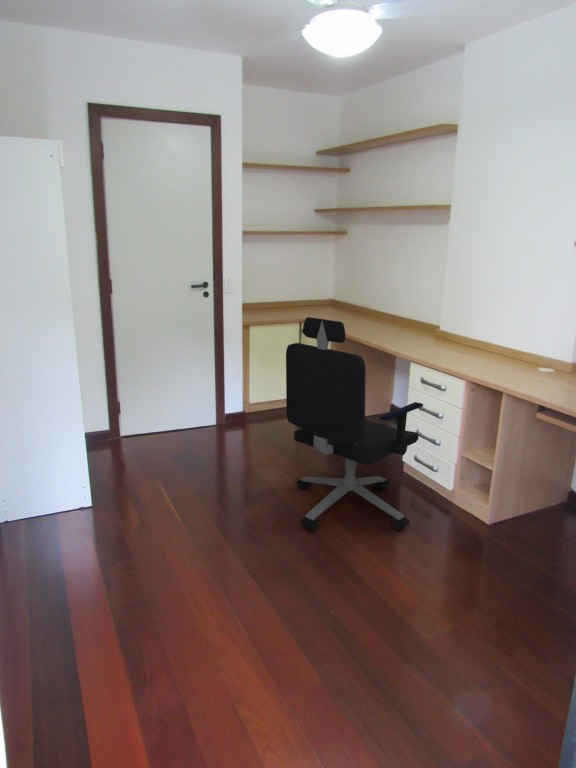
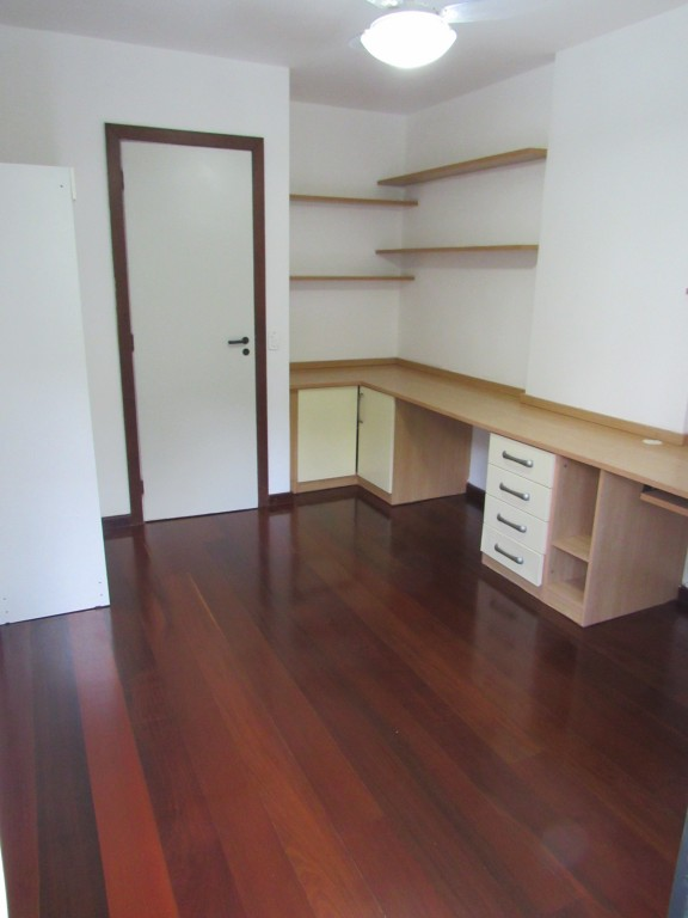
- office chair [285,316,424,531]
